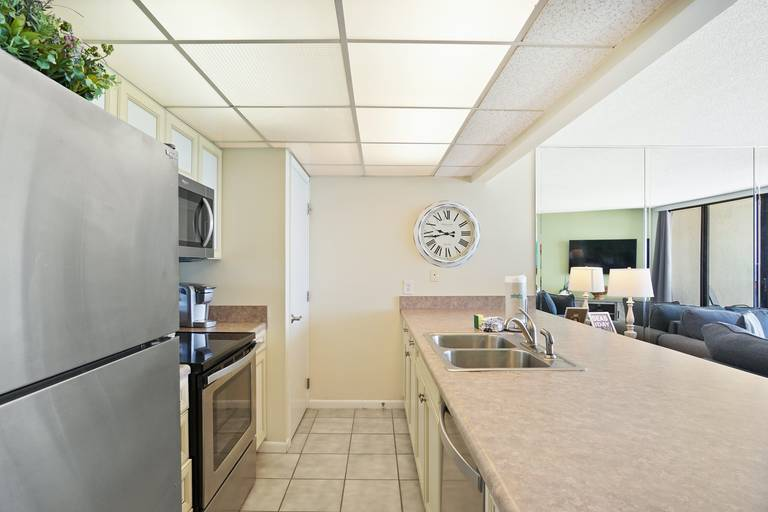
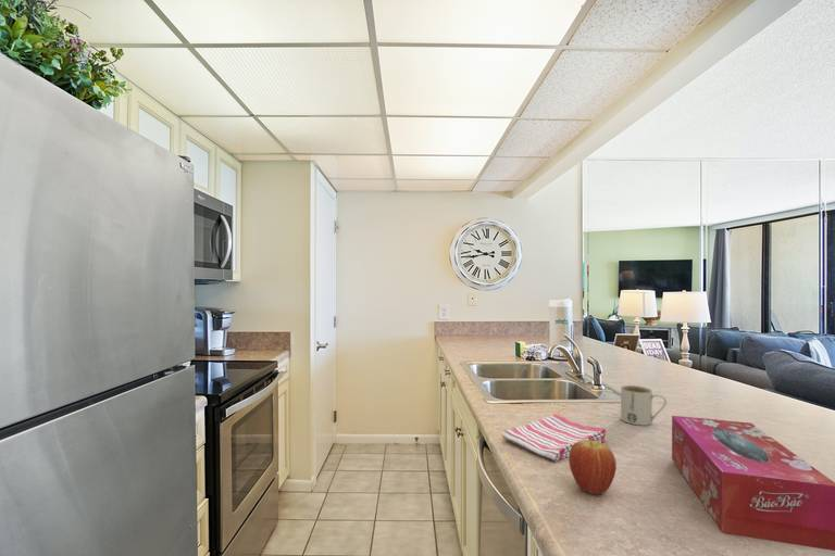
+ mug [620,384,668,427]
+ fruit [568,438,618,495]
+ dish towel [500,413,607,463]
+ tissue box [671,415,835,552]
